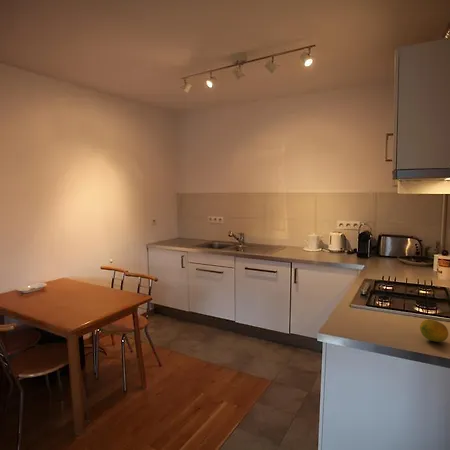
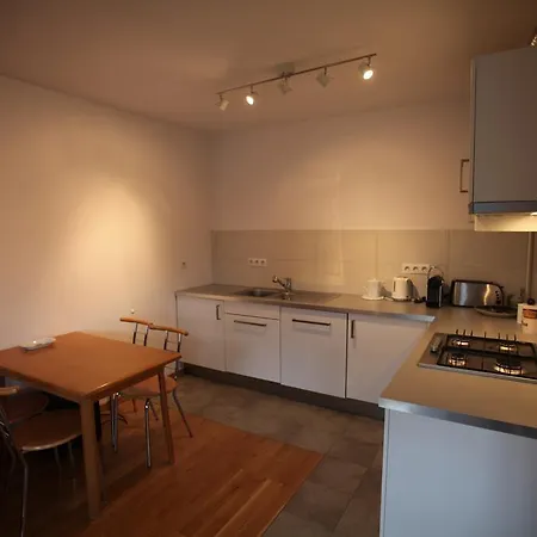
- fruit [419,318,449,343]
